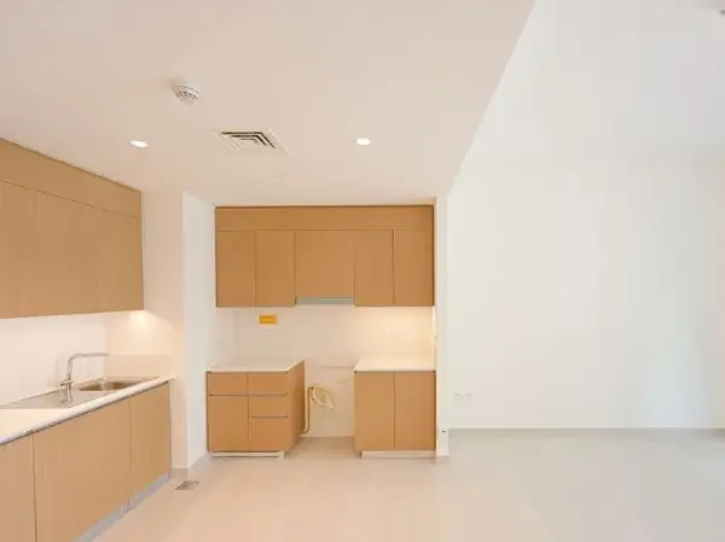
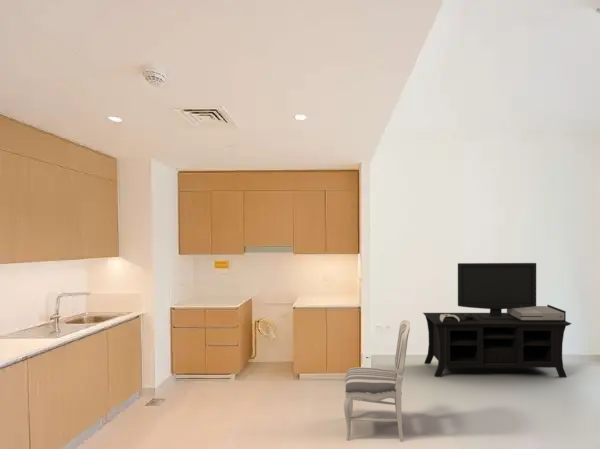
+ media console [422,262,573,378]
+ dining chair [343,319,411,443]
